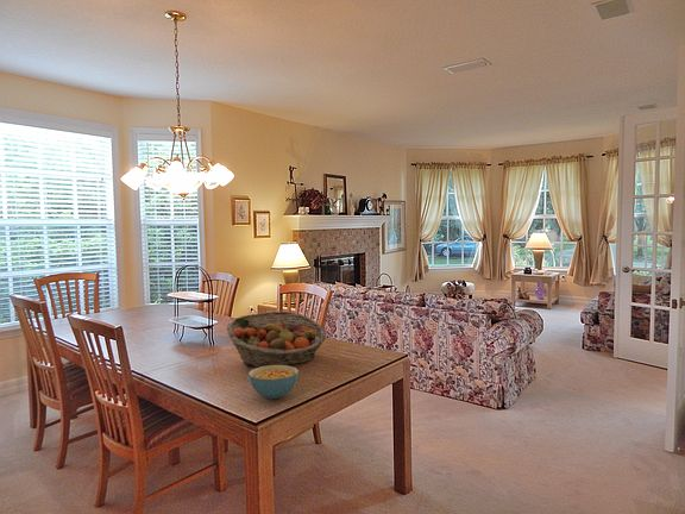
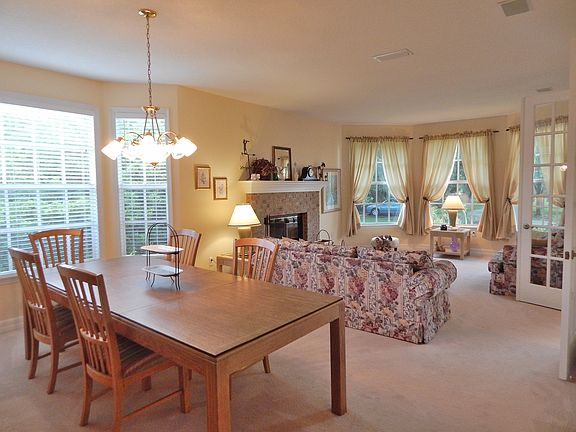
- cereal bowl [247,365,300,400]
- fruit basket [226,311,327,369]
